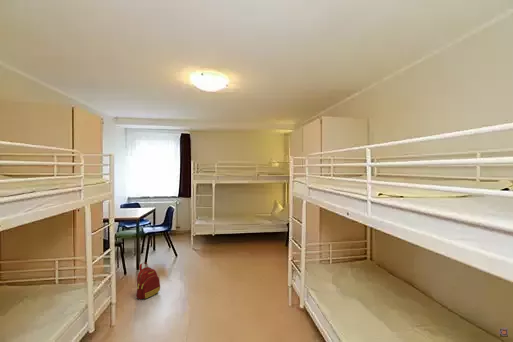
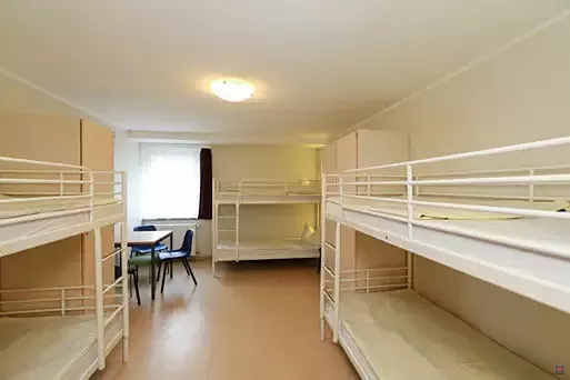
- backpack [135,262,161,301]
